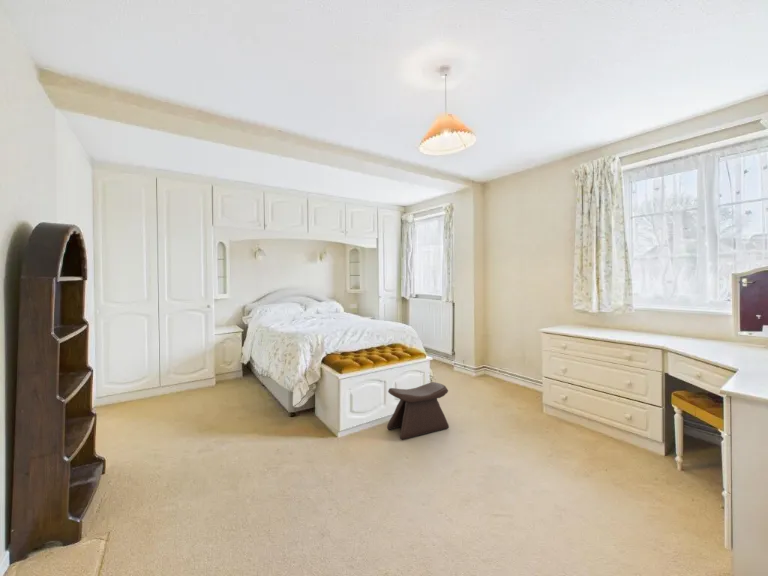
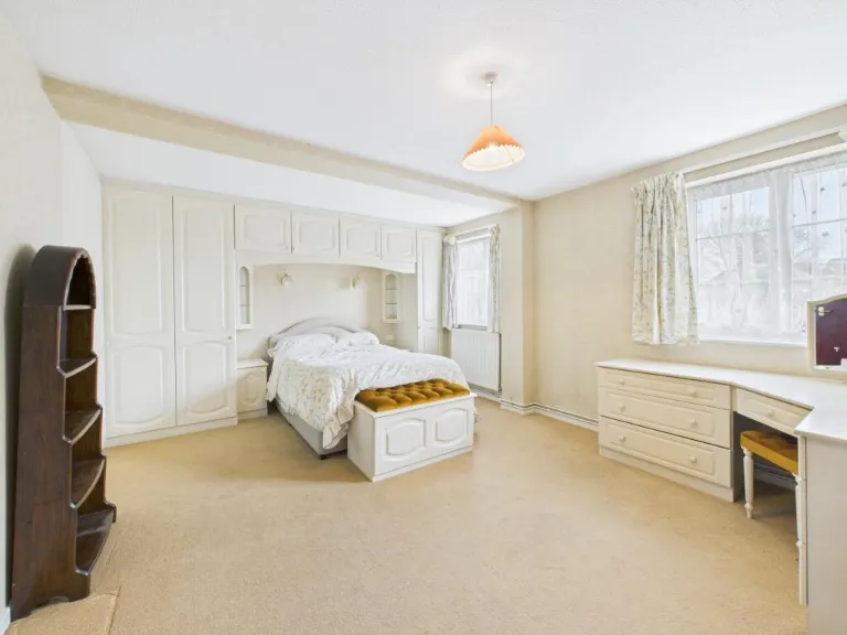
- stool [386,381,450,440]
